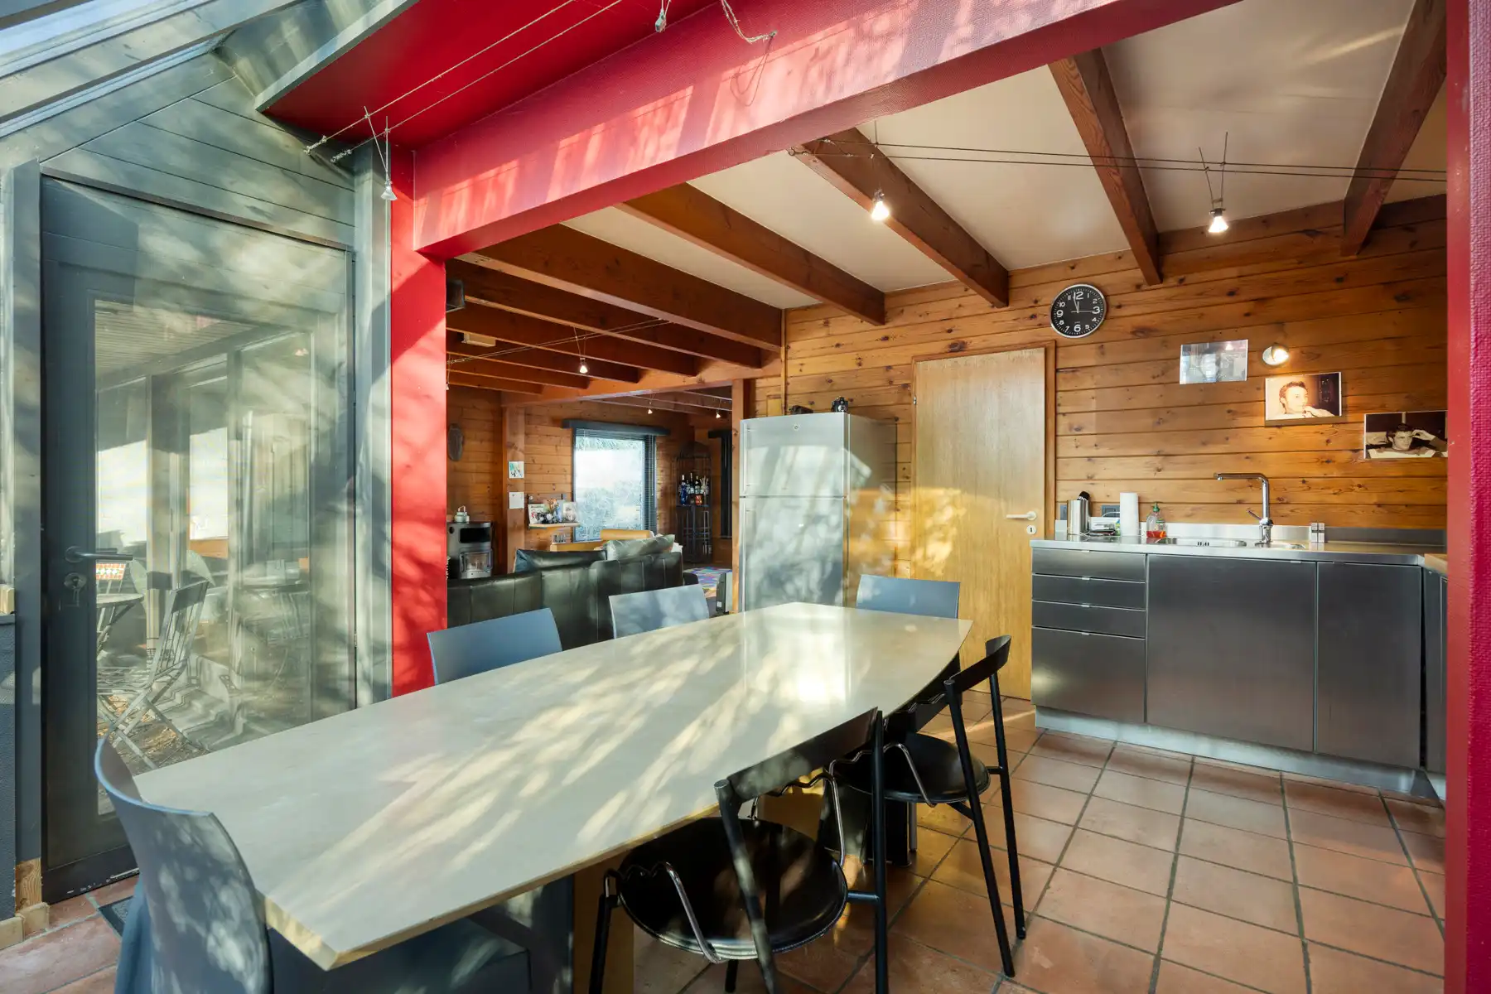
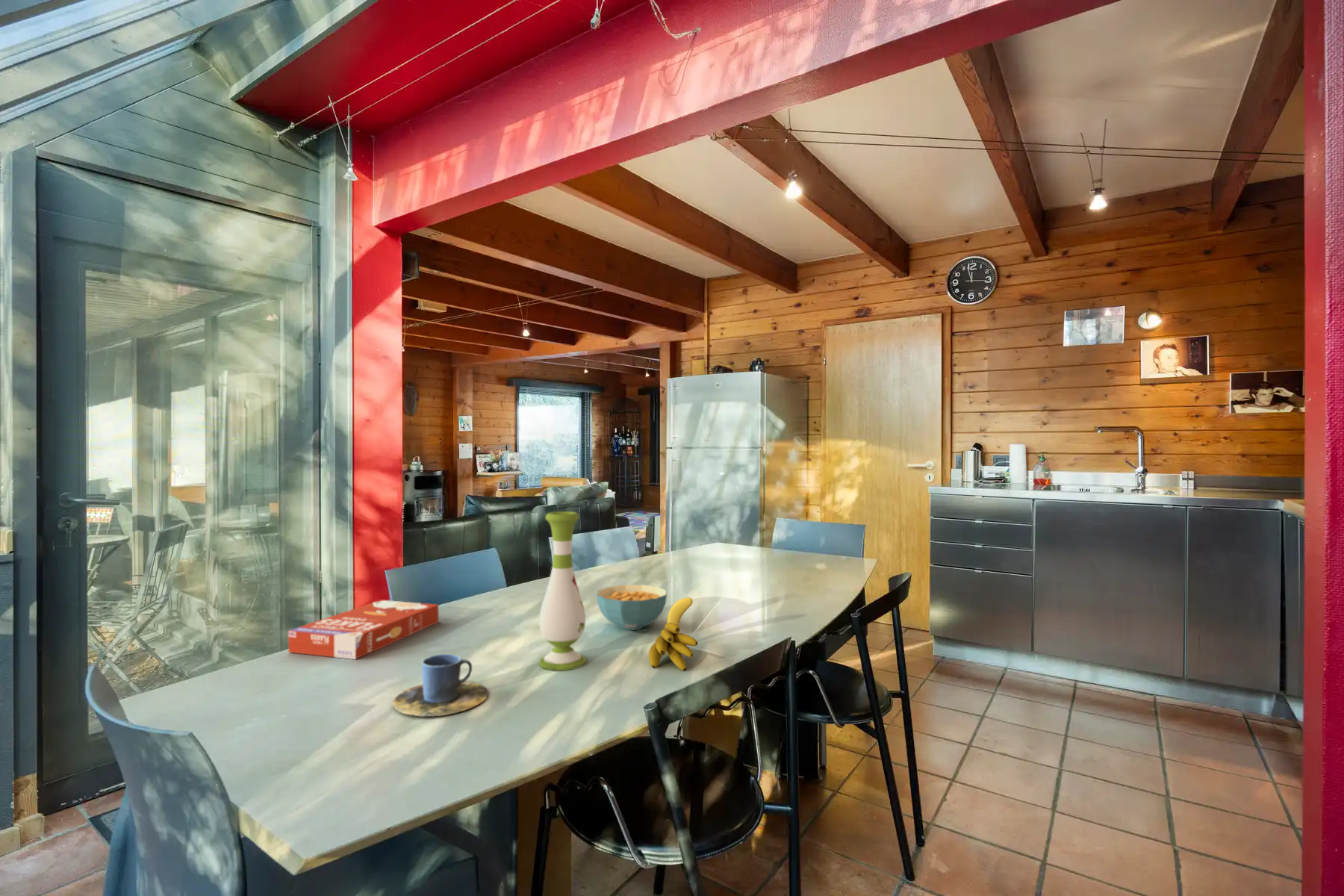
+ cereal box [287,600,439,660]
+ cup [392,653,489,717]
+ cereal bowl [596,584,668,631]
+ vase [538,511,587,671]
+ banana [648,597,698,671]
